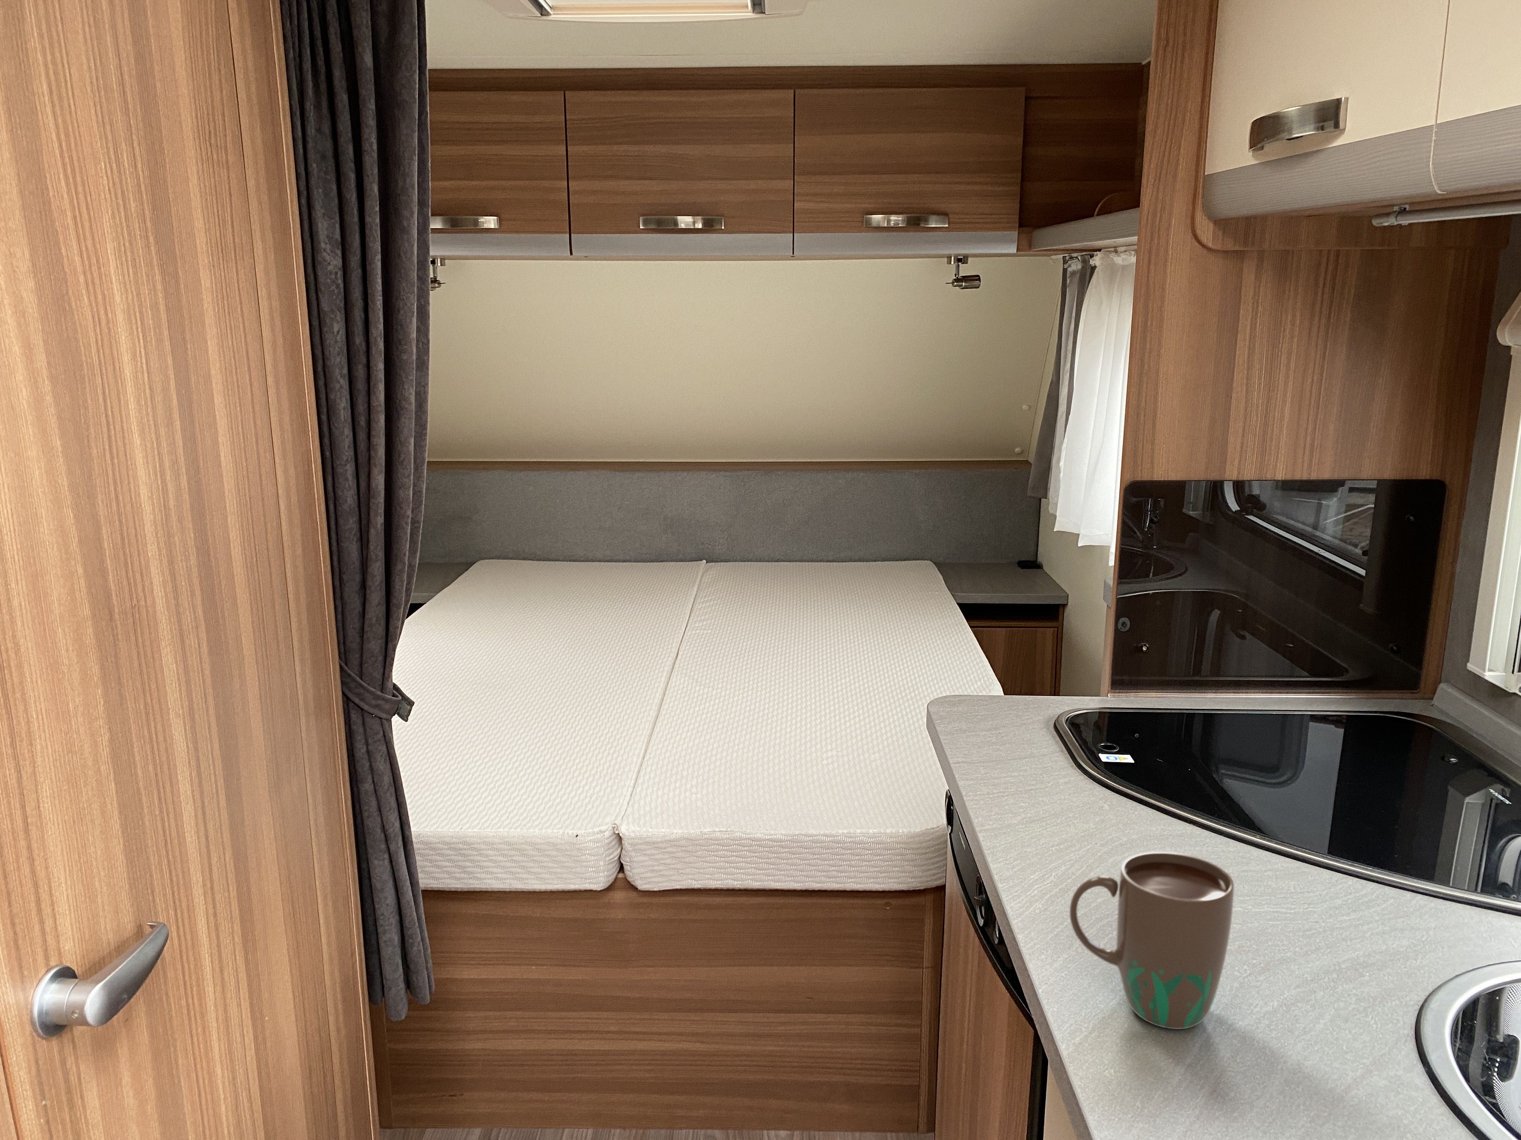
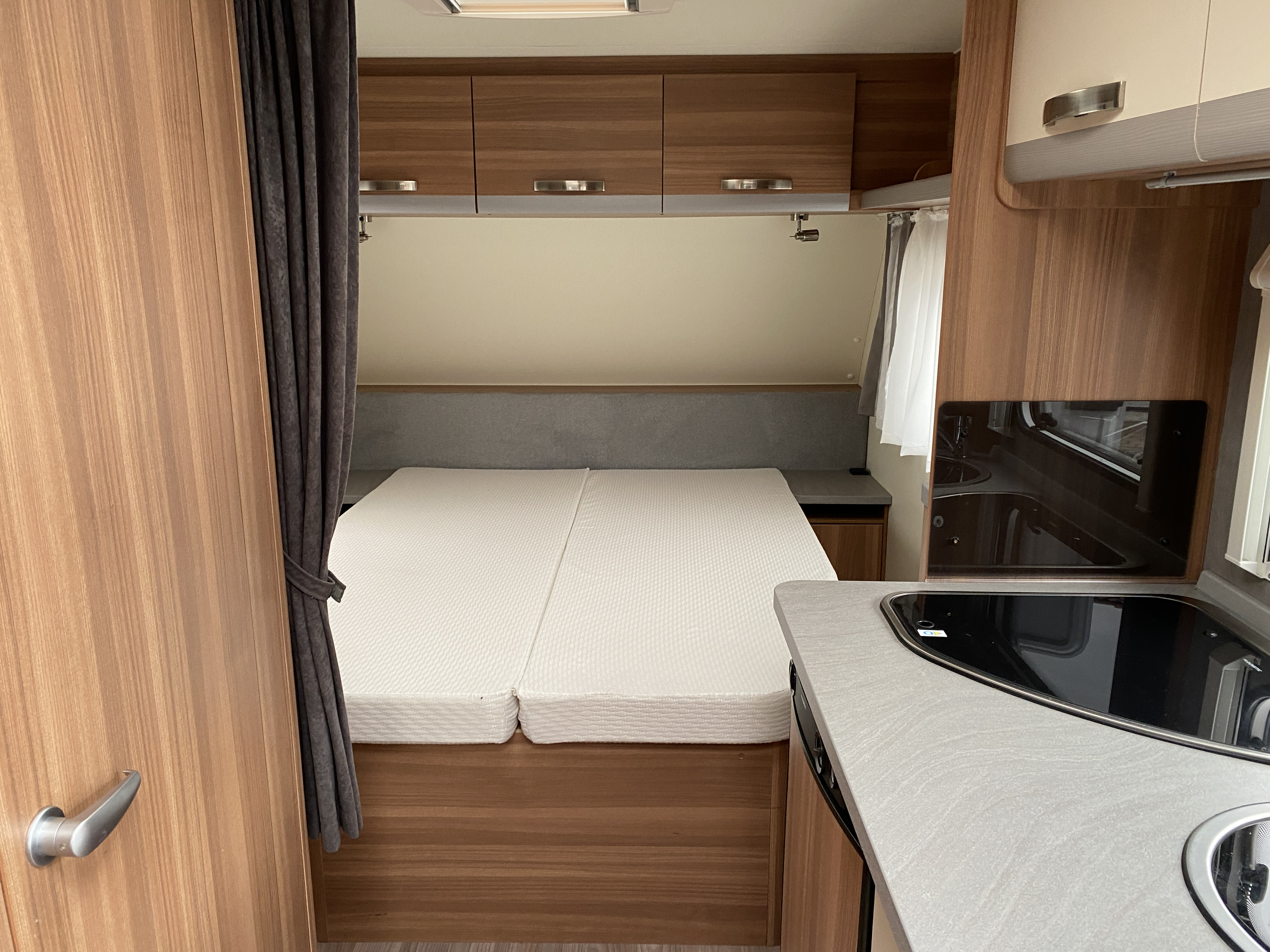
- mug [1069,851,1235,1030]
